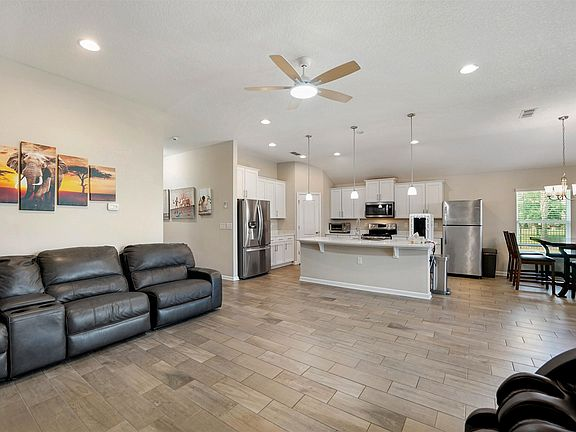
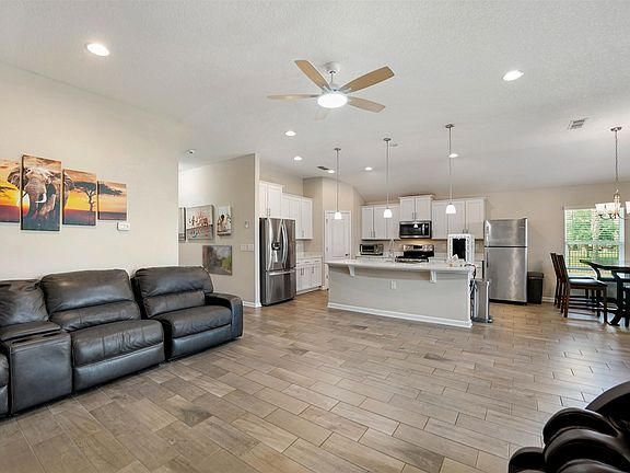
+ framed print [201,244,233,277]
